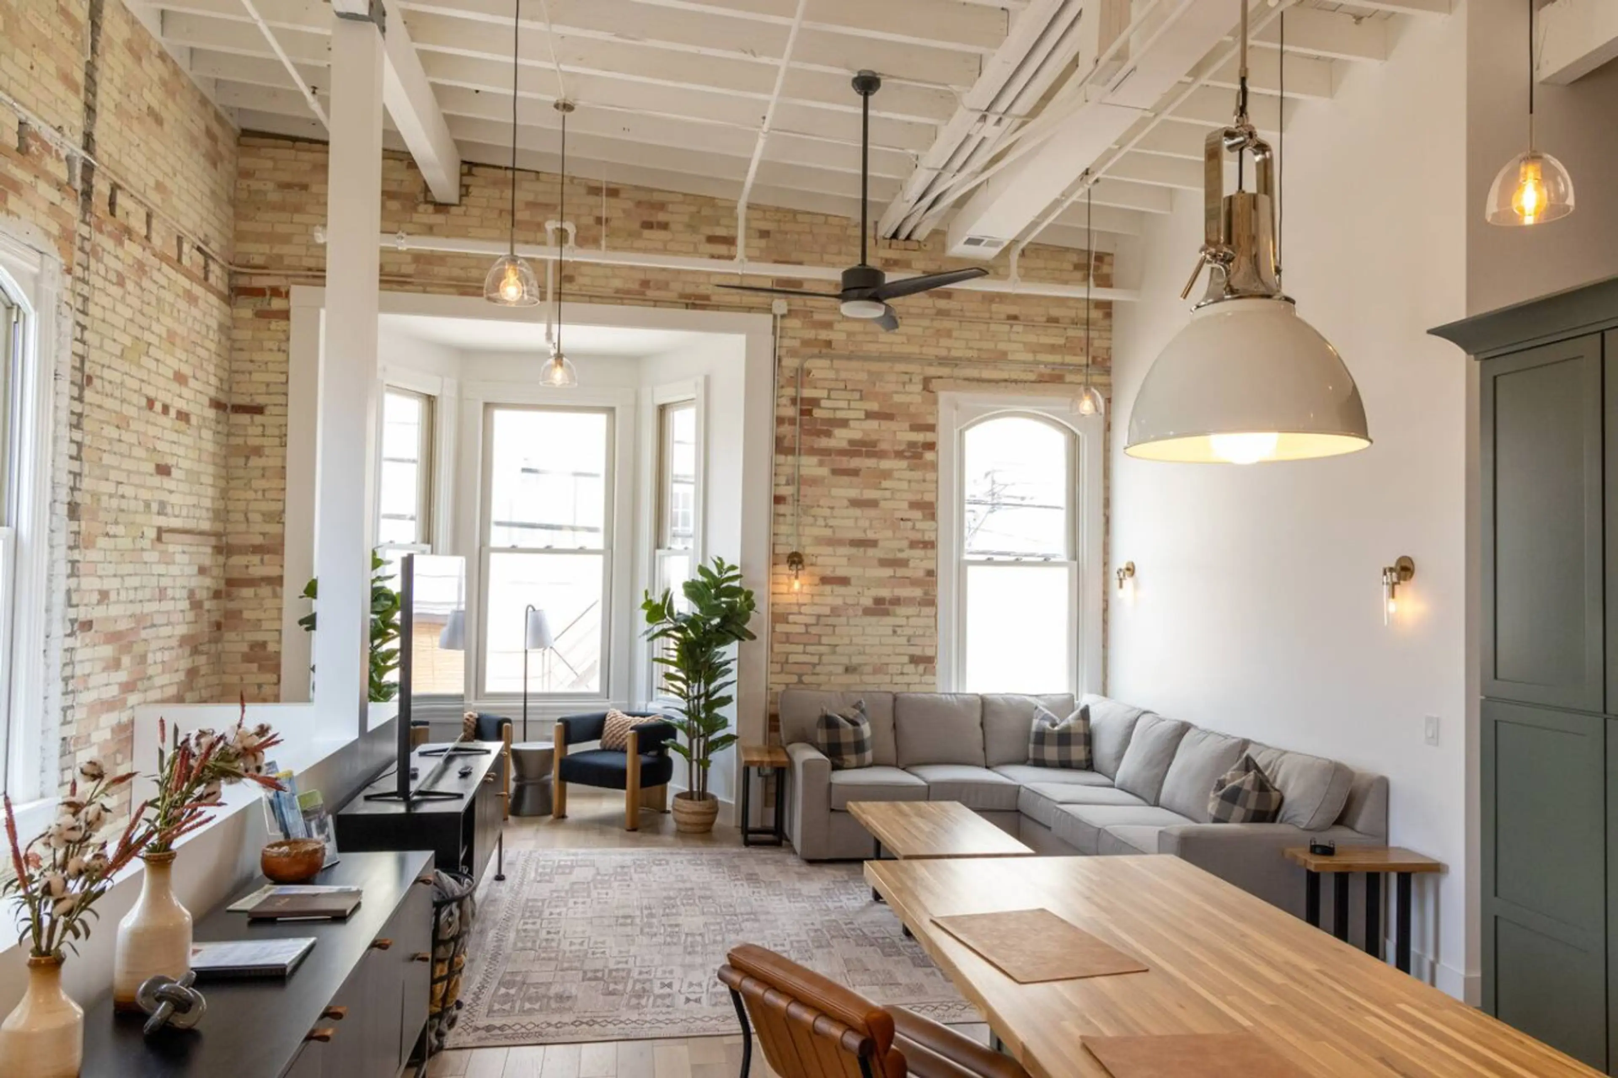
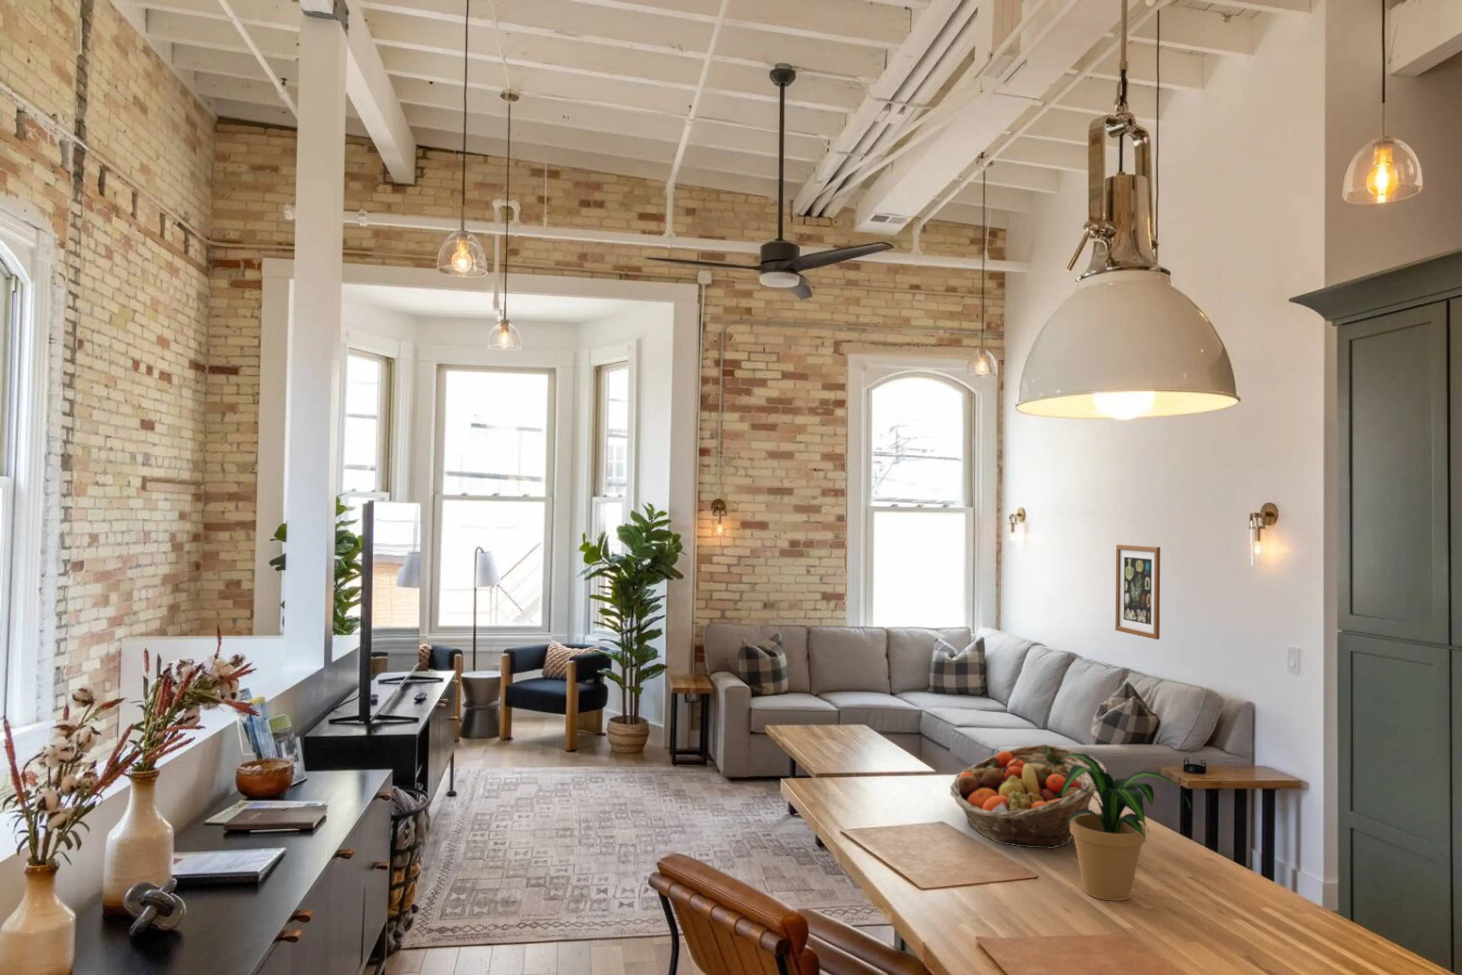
+ fruit basket [950,744,1106,849]
+ wall art [1115,544,1161,640]
+ potted plant [1041,753,1190,901]
